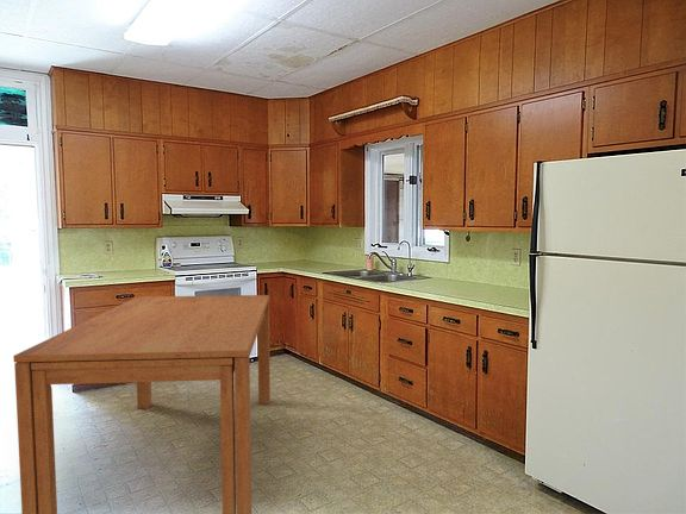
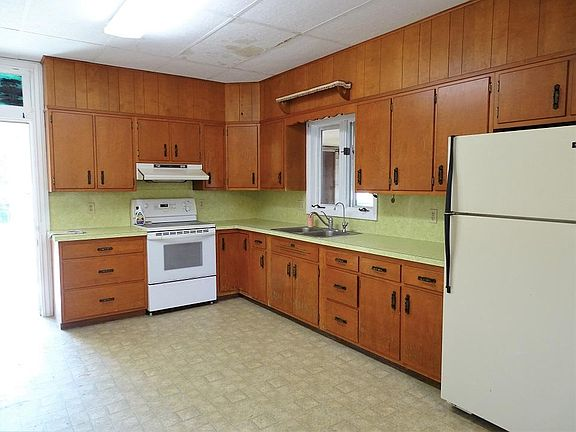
- dining table [13,294,272,514]
